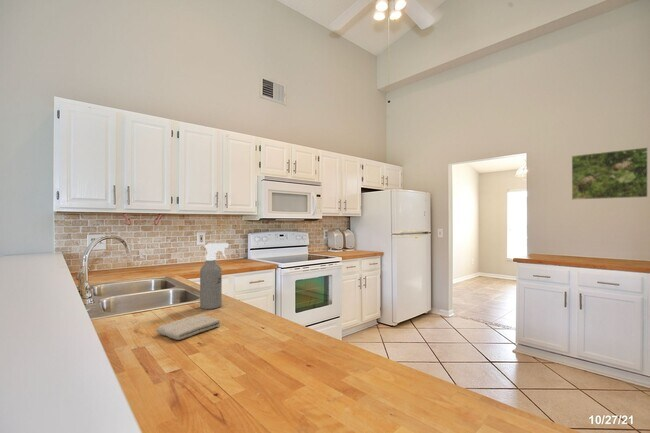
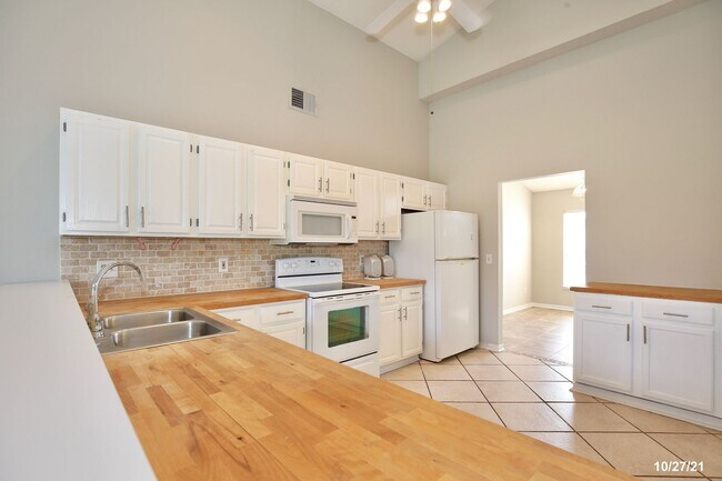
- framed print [571,146,649,201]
- washcloth [155,314,221,341]
- spray bottle [199,242,229,310]
